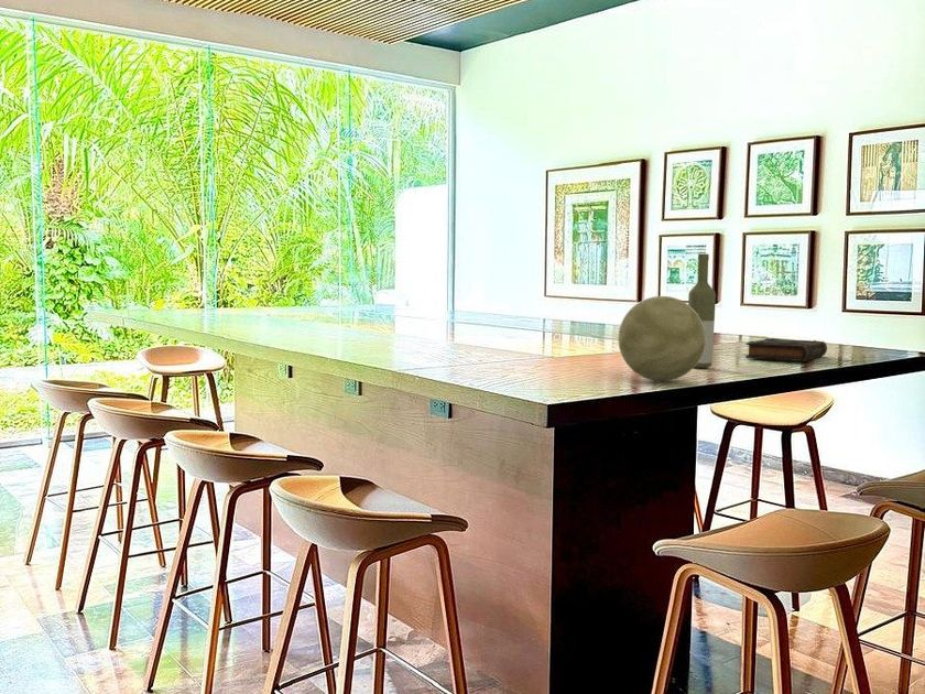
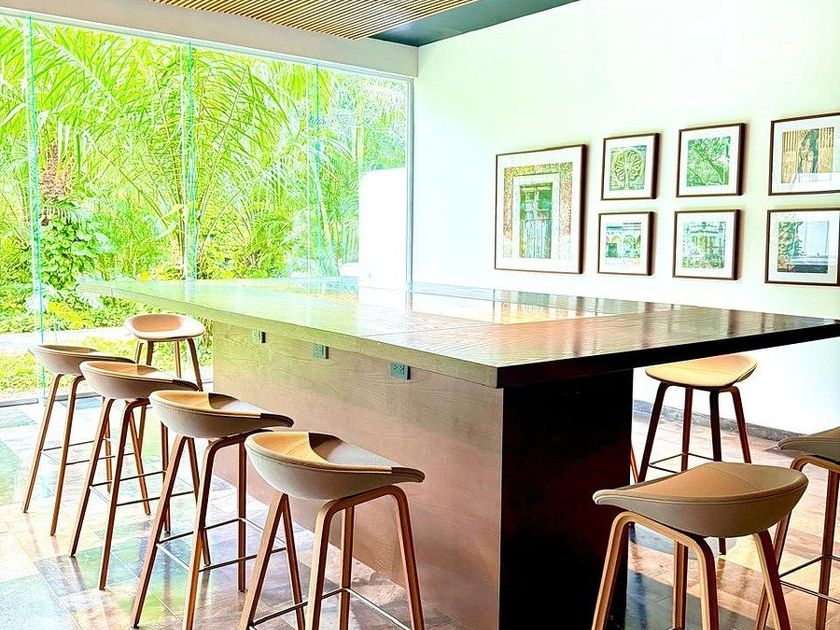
- decorative ball [618,295,706,382]
- bottle [687,253,717,369]
- book [744,337,828,362]
